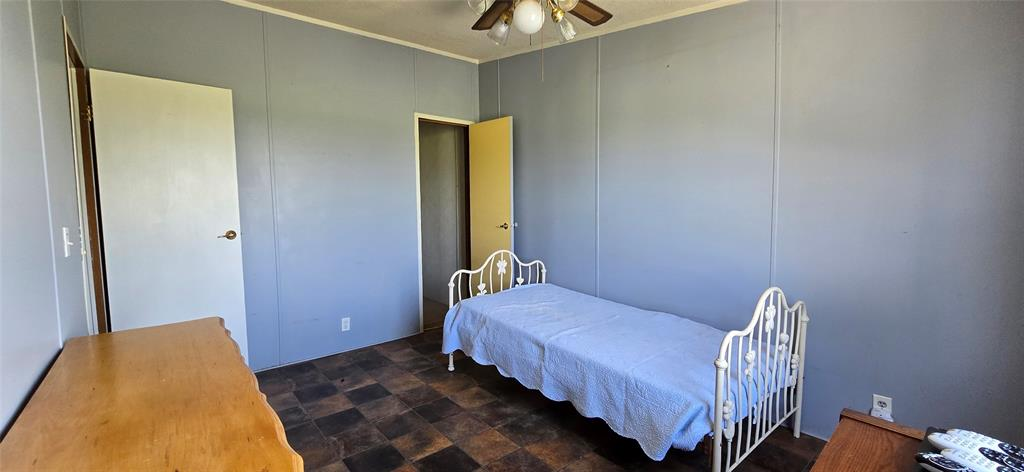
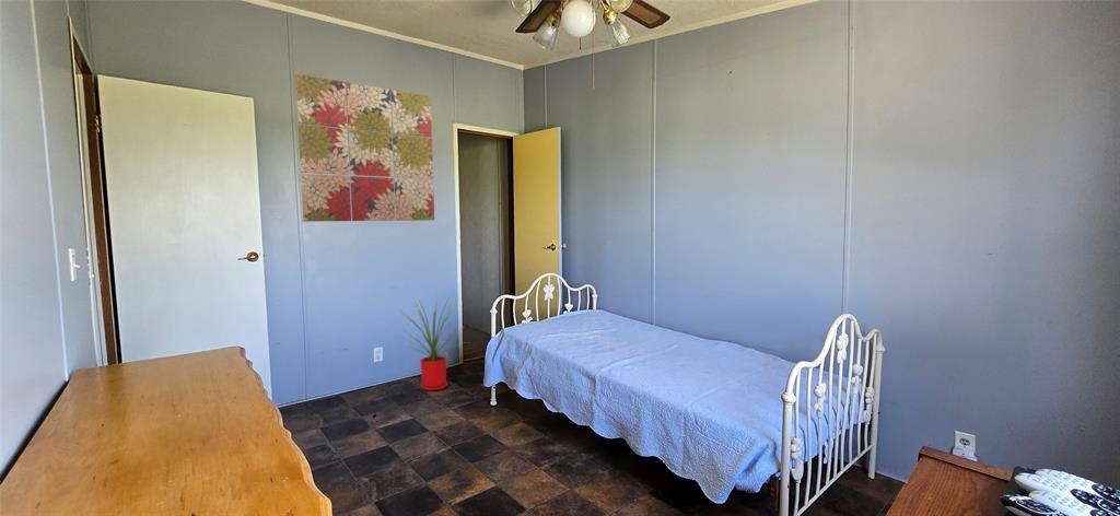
+ wall art [294,73,435,223]
+ house plant [398,293,471,391]
